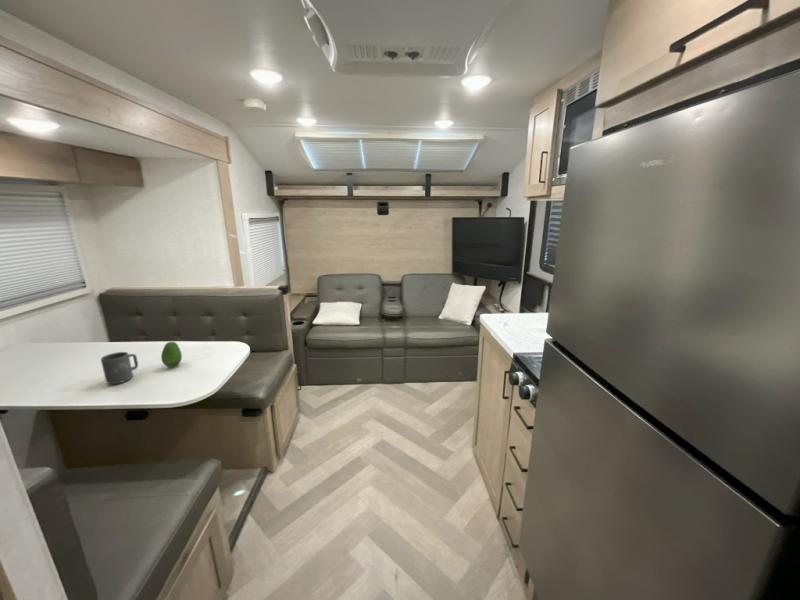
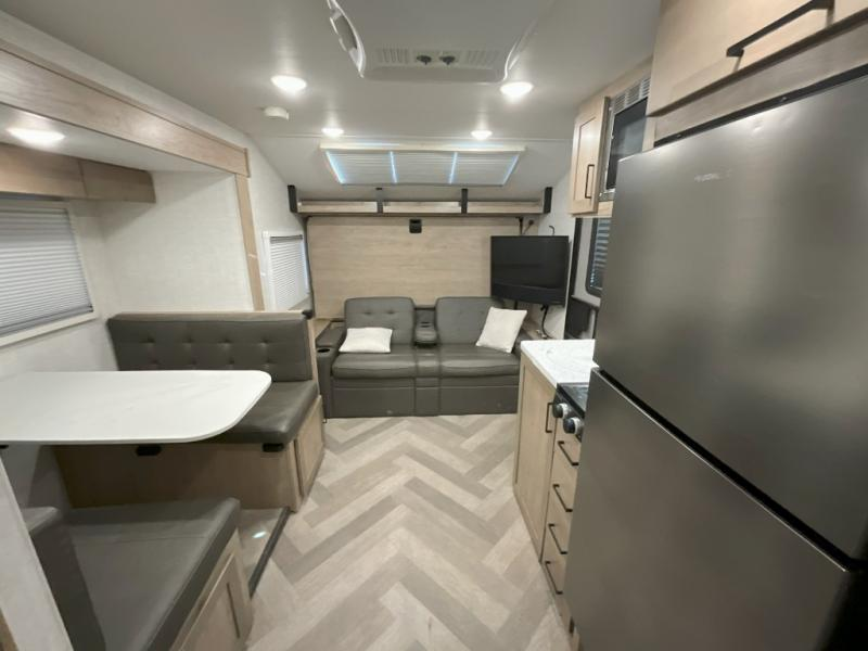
- mug [100,351,139,385]
- fruit [160,341,183,368]
